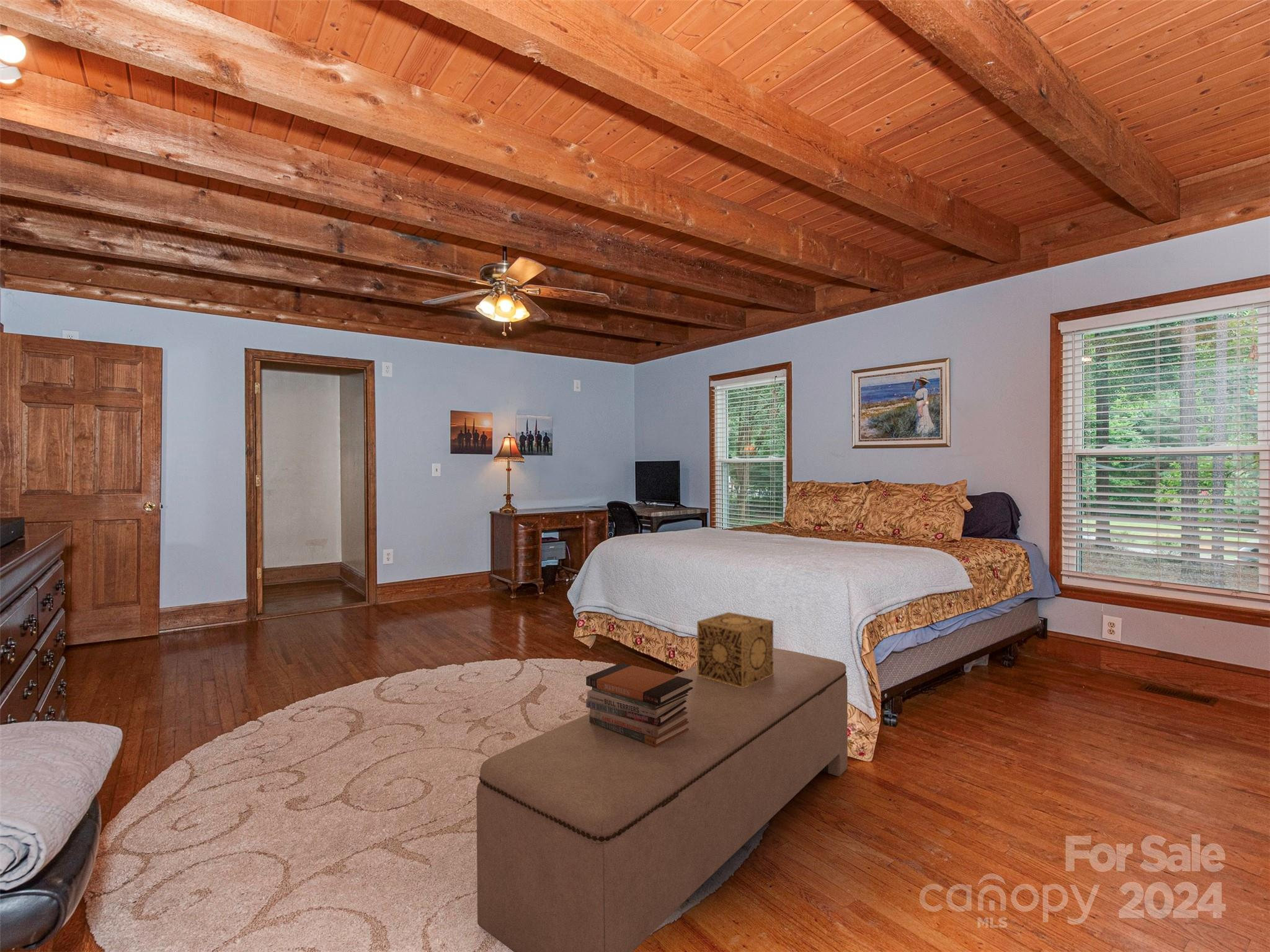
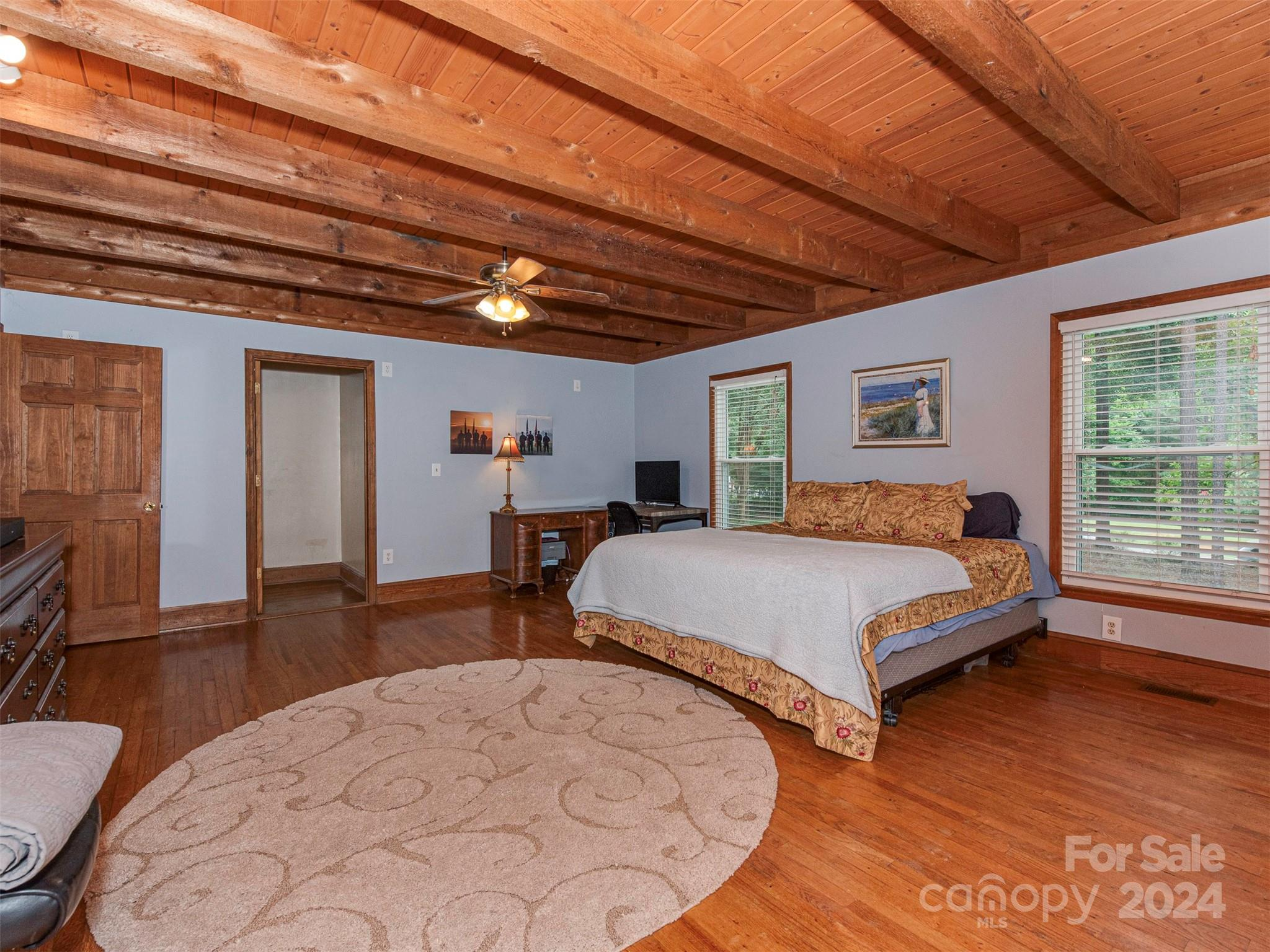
- decorative box [696,612,774,688]
- book stack [585,662,693,747]
- bench [476,648,848,952]
